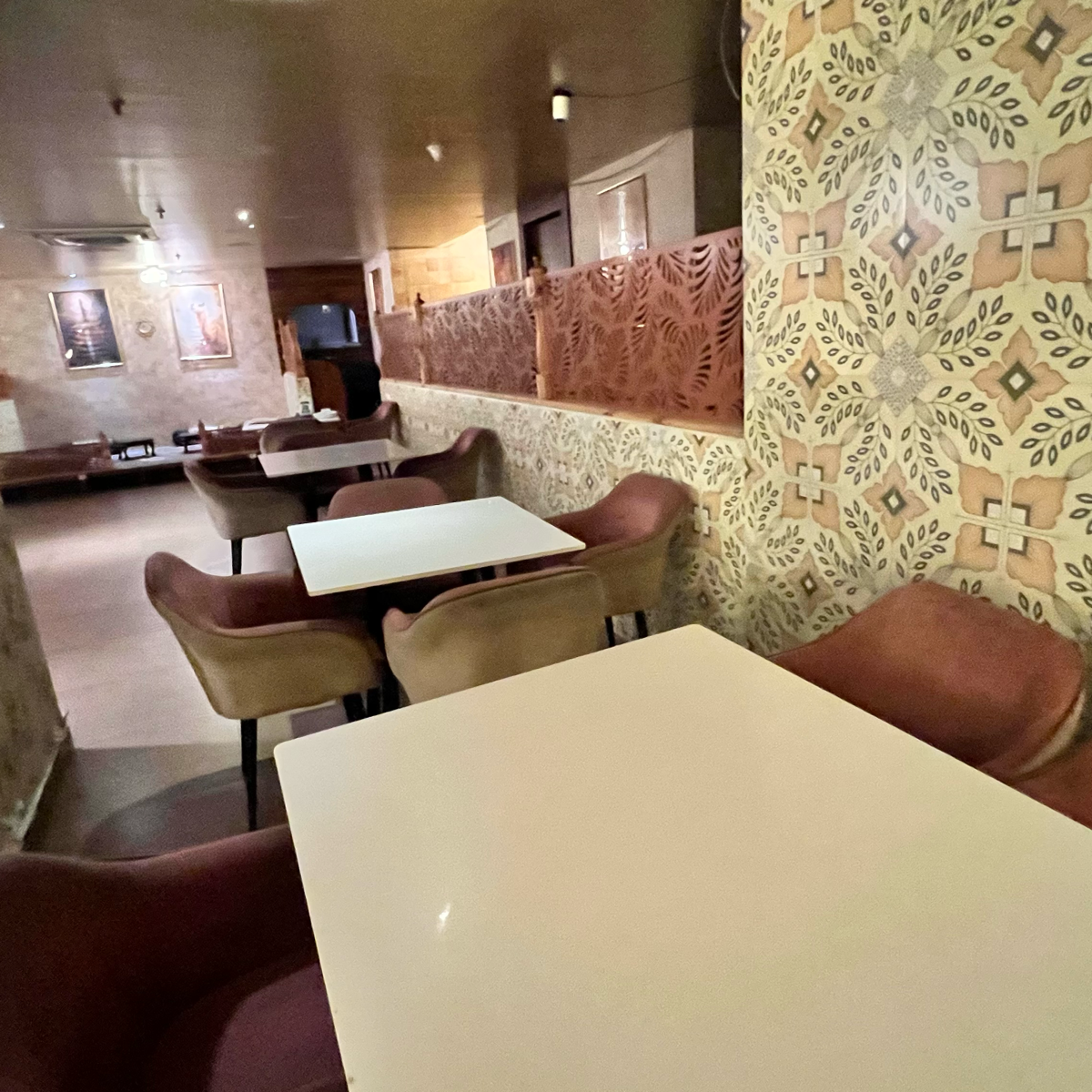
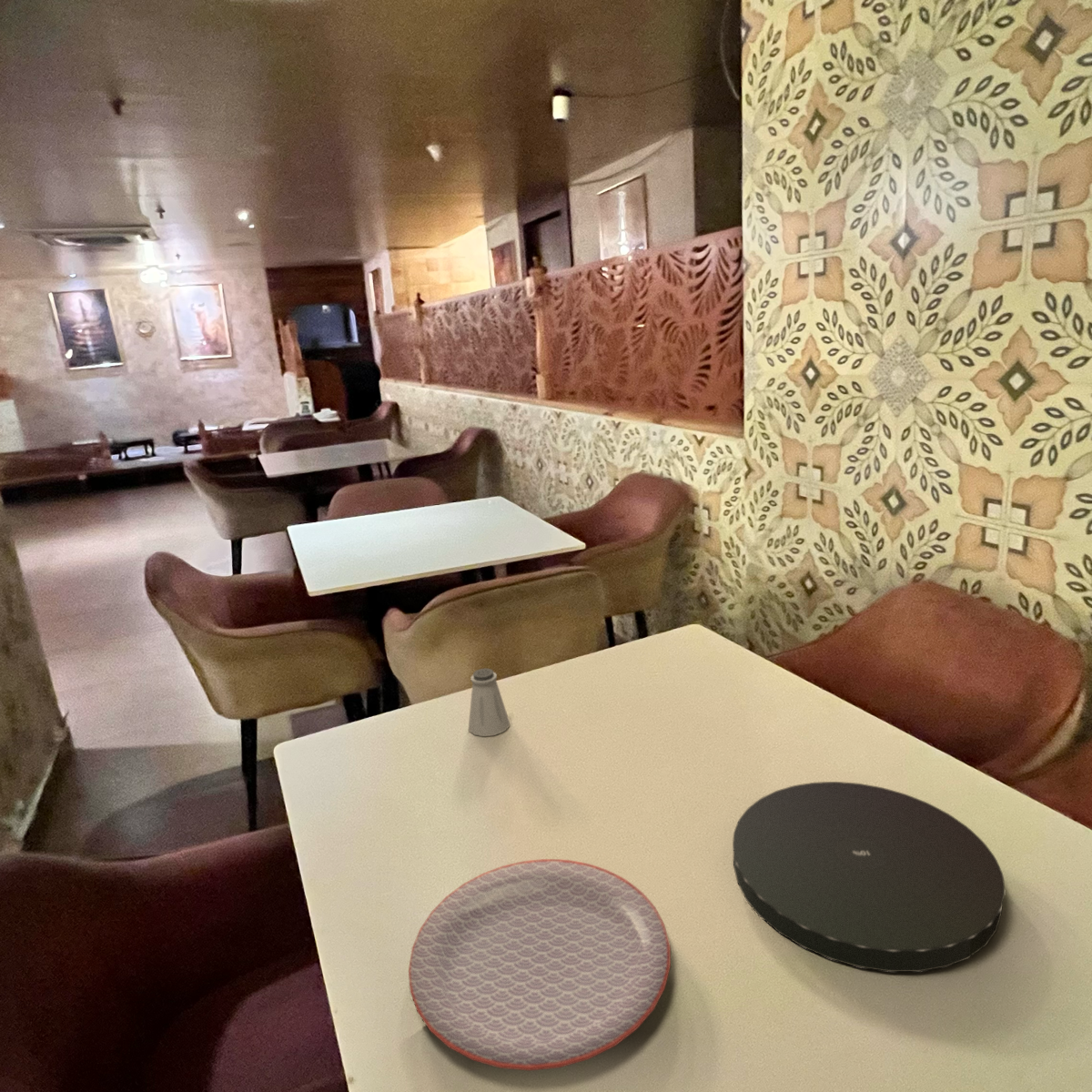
+ plate [408,858,672,1071]
+ plate [732,781,1006,973]
+ saltshaker [468,667,511,737]
